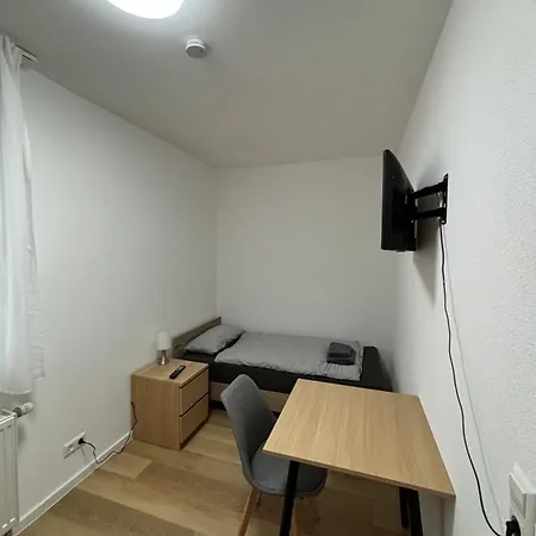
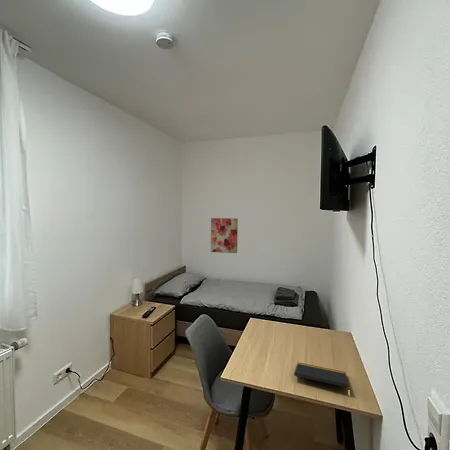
+ notepad [293,361,350,389]
+ wall art [210,217,239,254]
